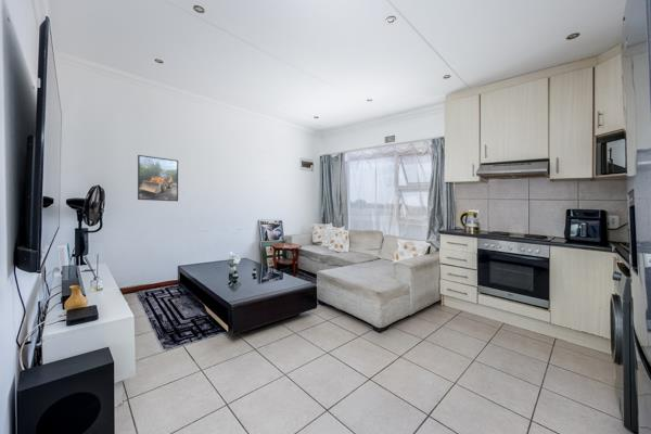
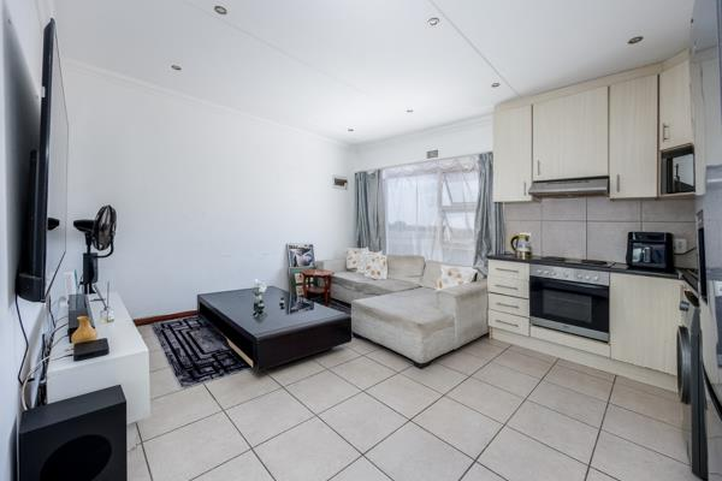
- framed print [137,154,179,202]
